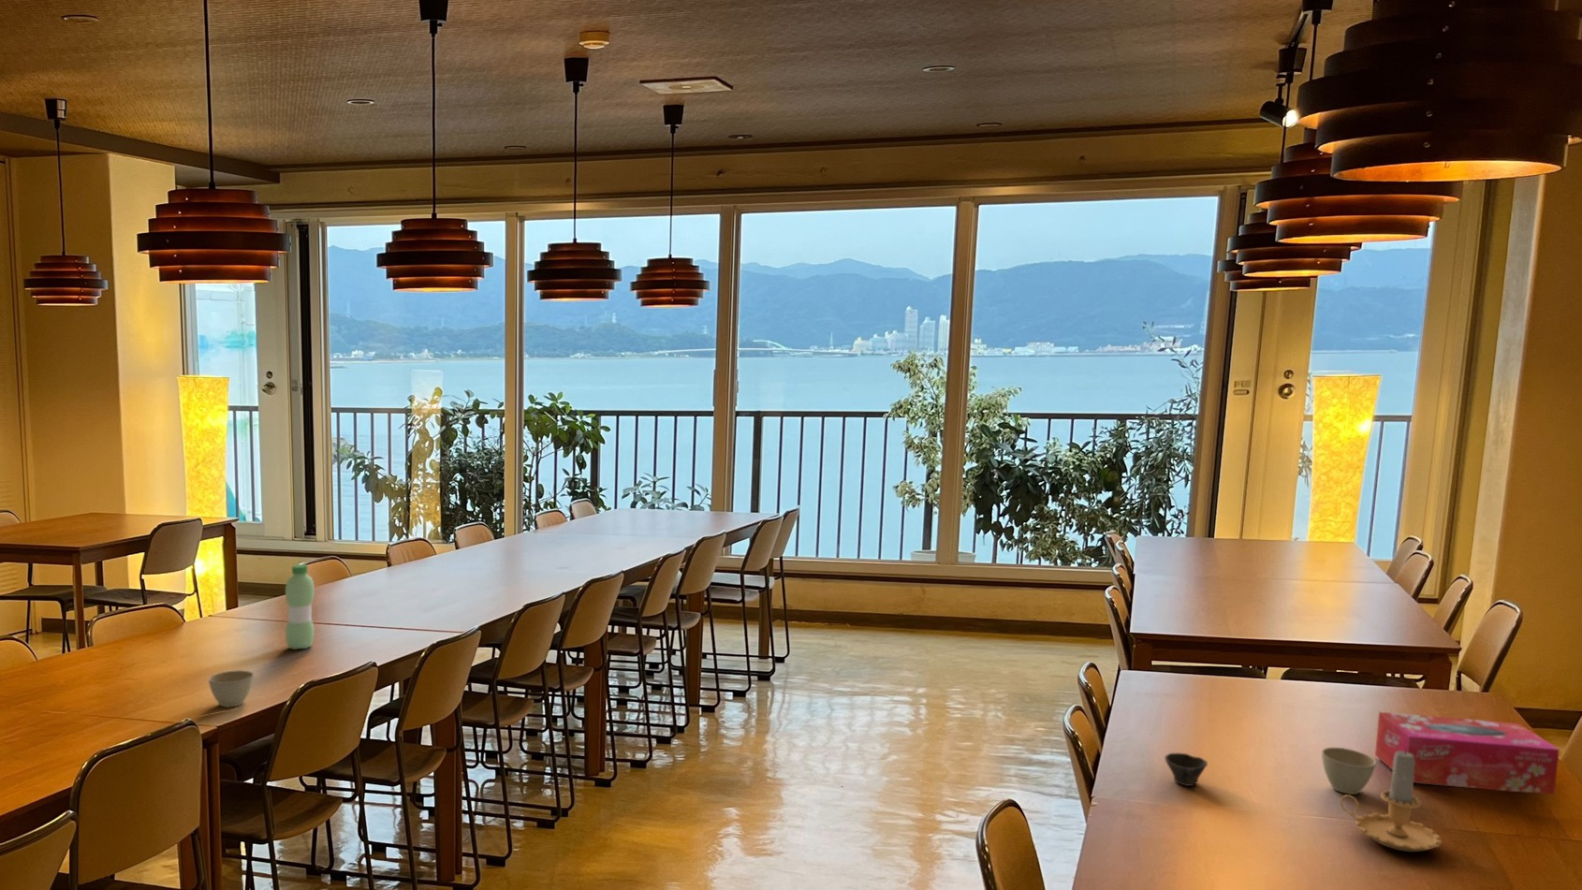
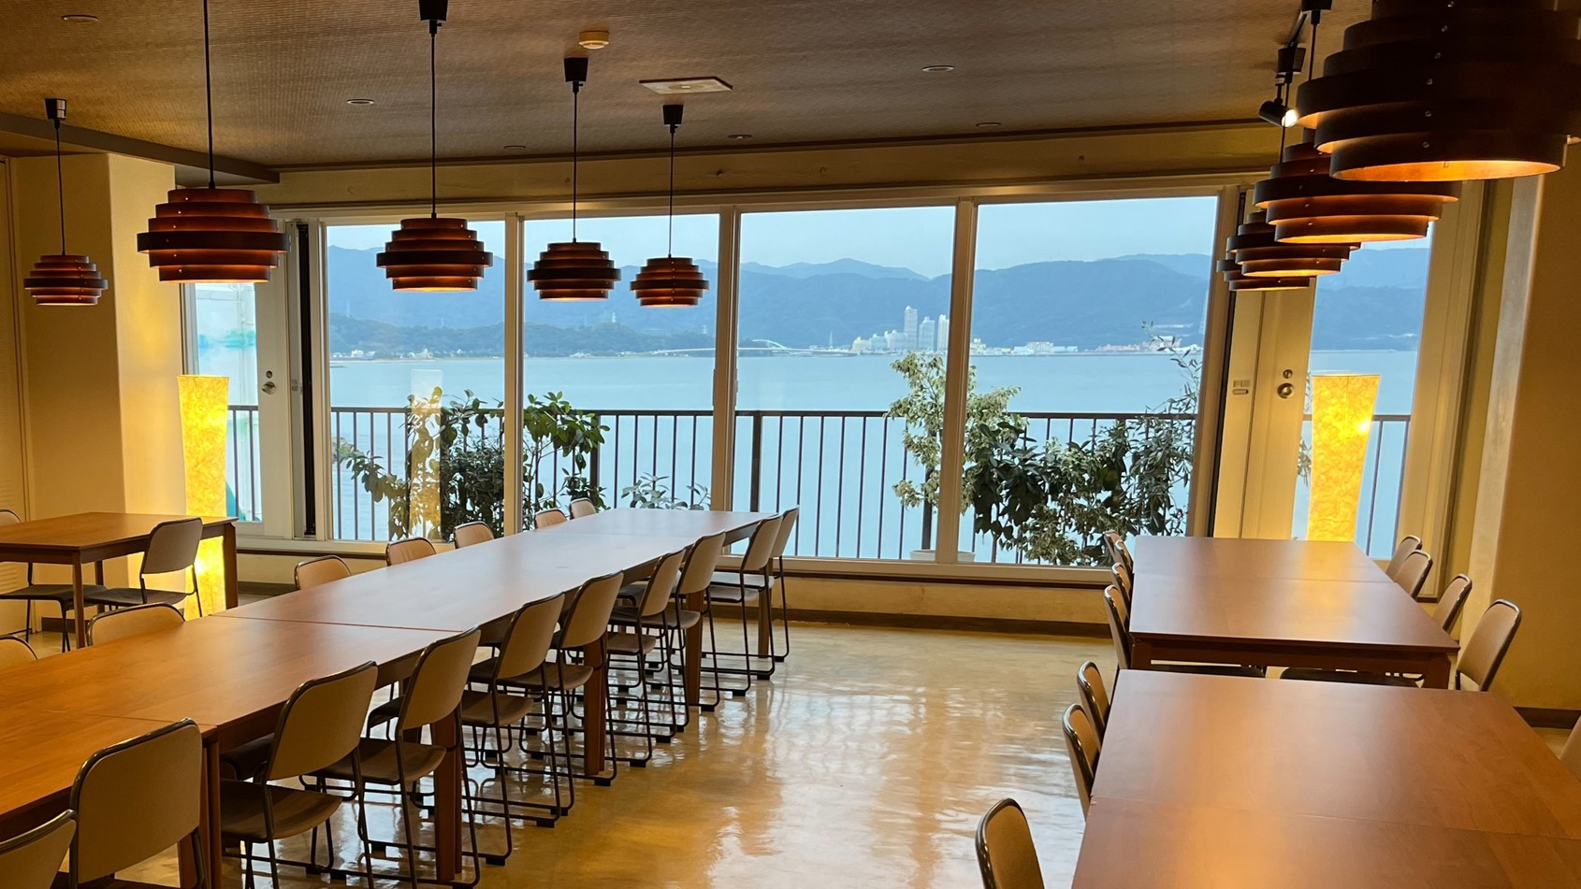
- cup [1164,752,1208,787]
- flower pot [208,669,254,709]
- candle [1340,749,1443,853]
- water bottle [285,563,315,651]
- tissue box [1374,712,1560,794]
- flower pot [1321,747,1377,795]
